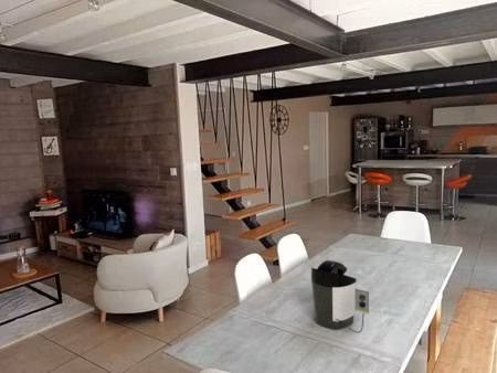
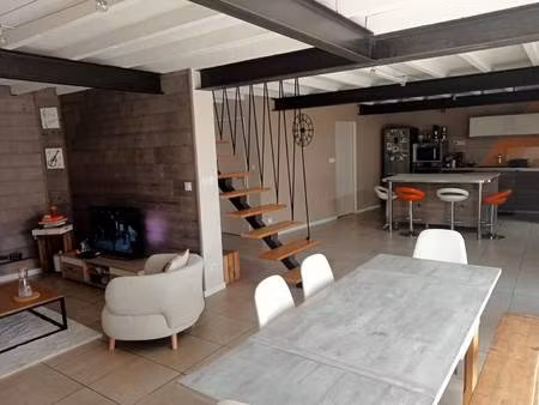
- coffee maker [310,259,370,334]
